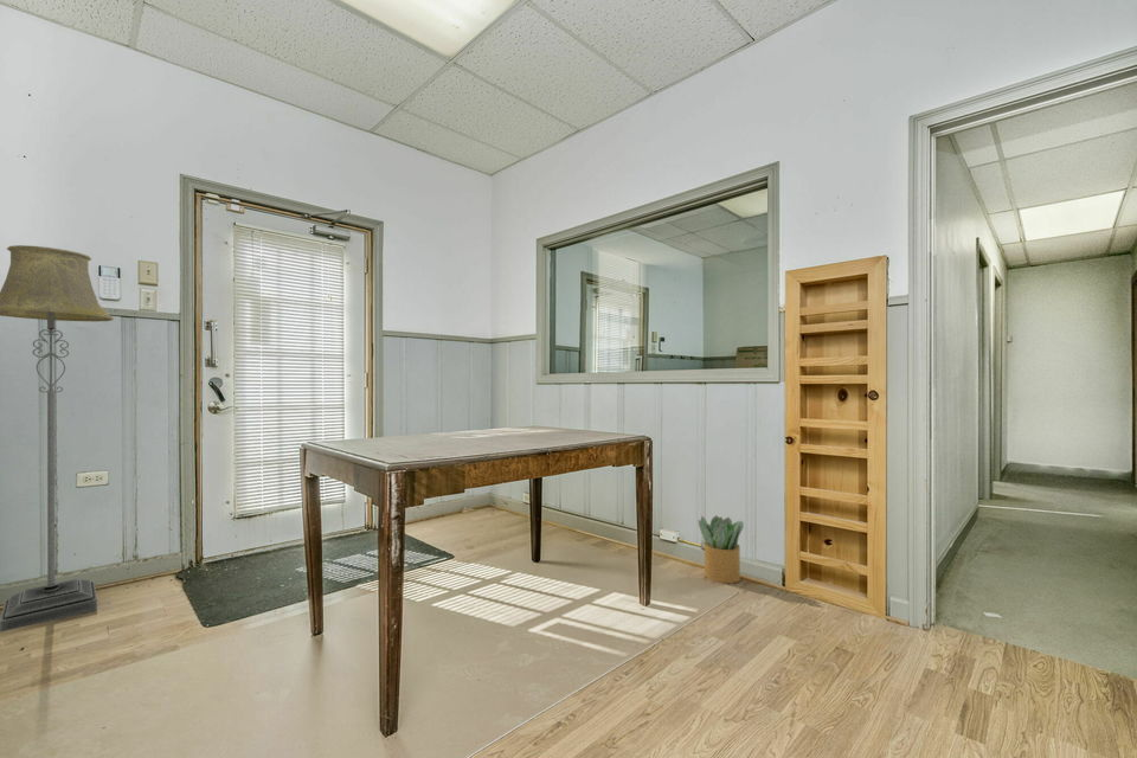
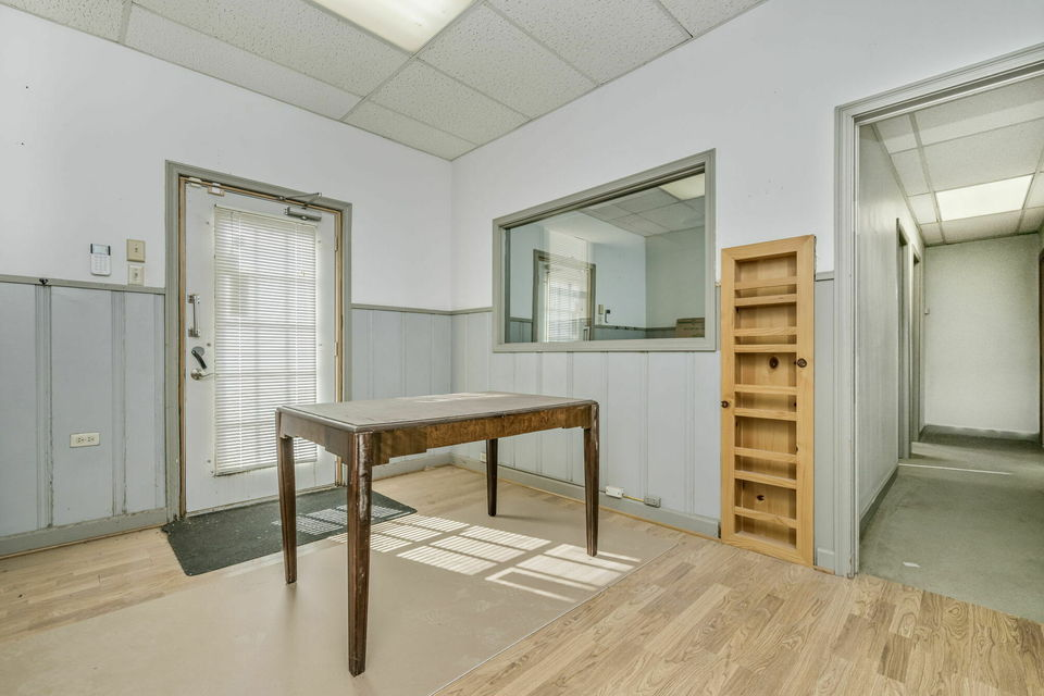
- floor lamp [0,244,115,632]
- potted plant [698,514,745,584]
